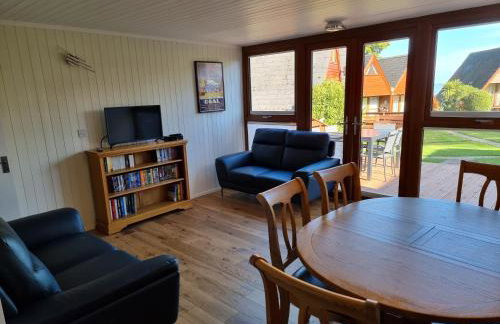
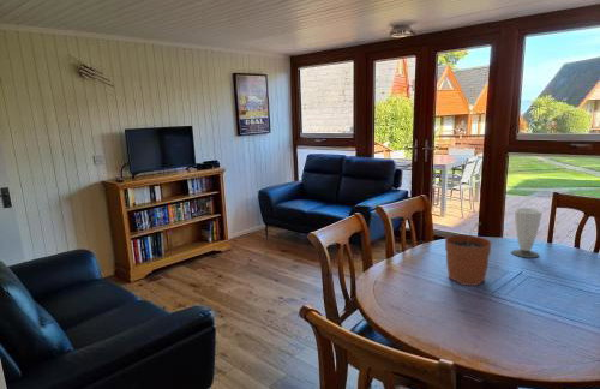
+ plant pot [444,221,493,287]
+ cup [511,207,544,259]
